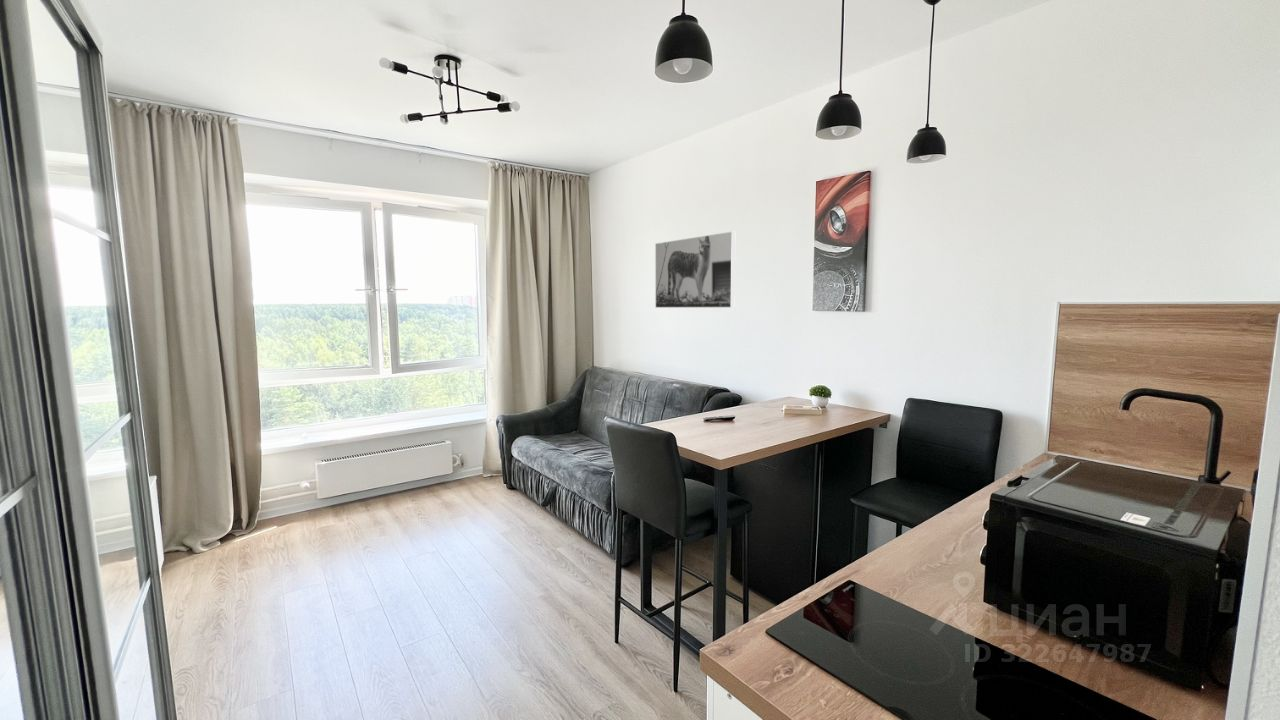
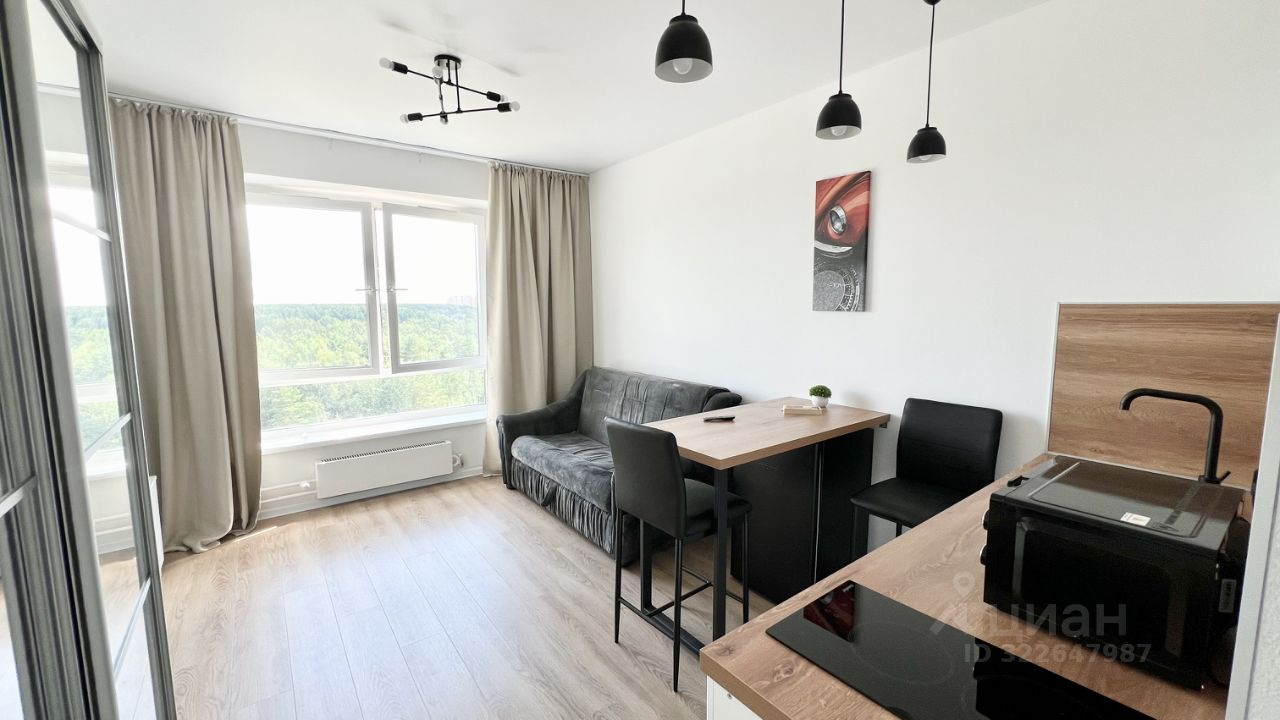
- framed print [654,230,736,309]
